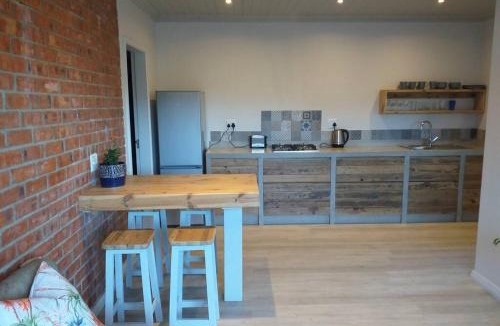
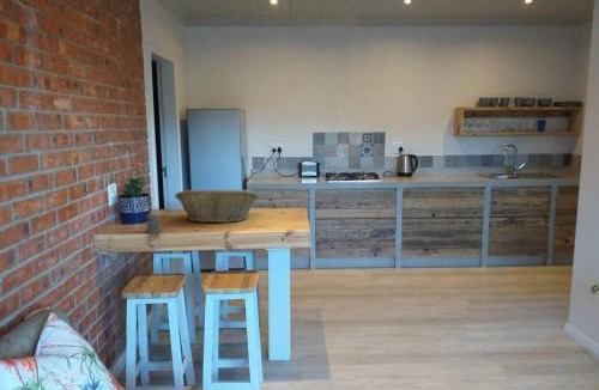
+ fruit basket [174,188,259,224]
+ pepper shaker [144,213,167,234]
